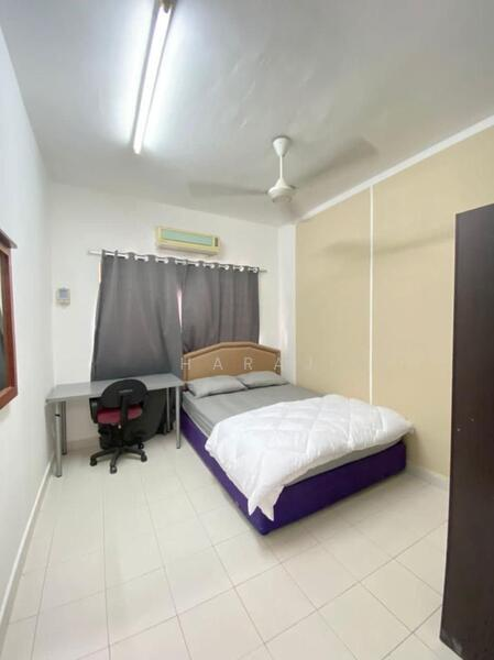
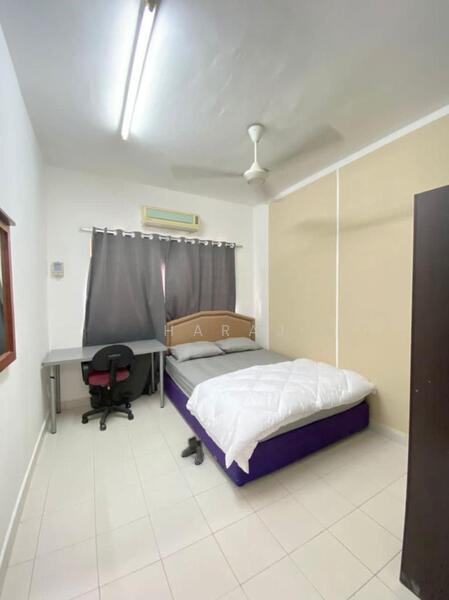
+ boots [180,435,208,466]
